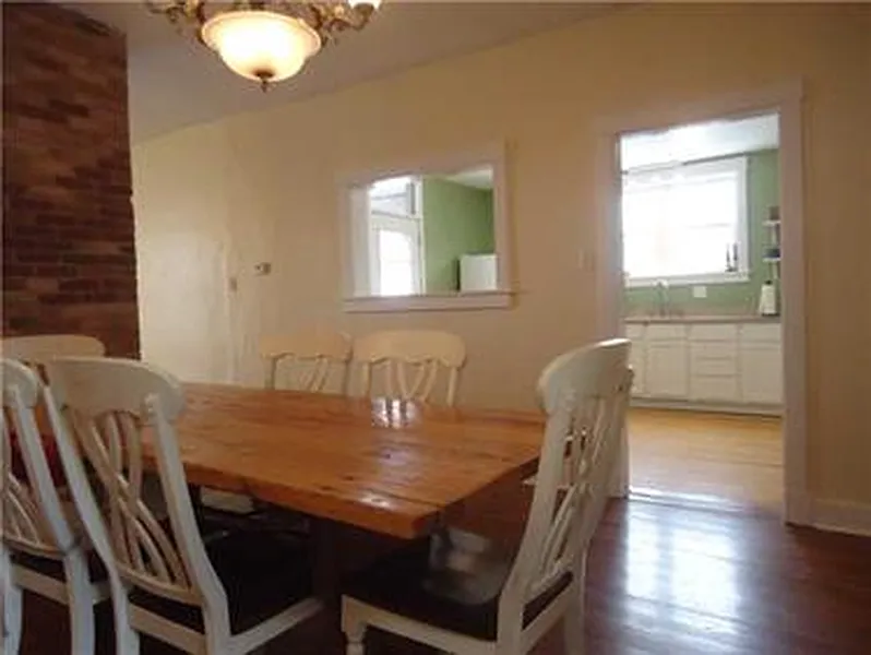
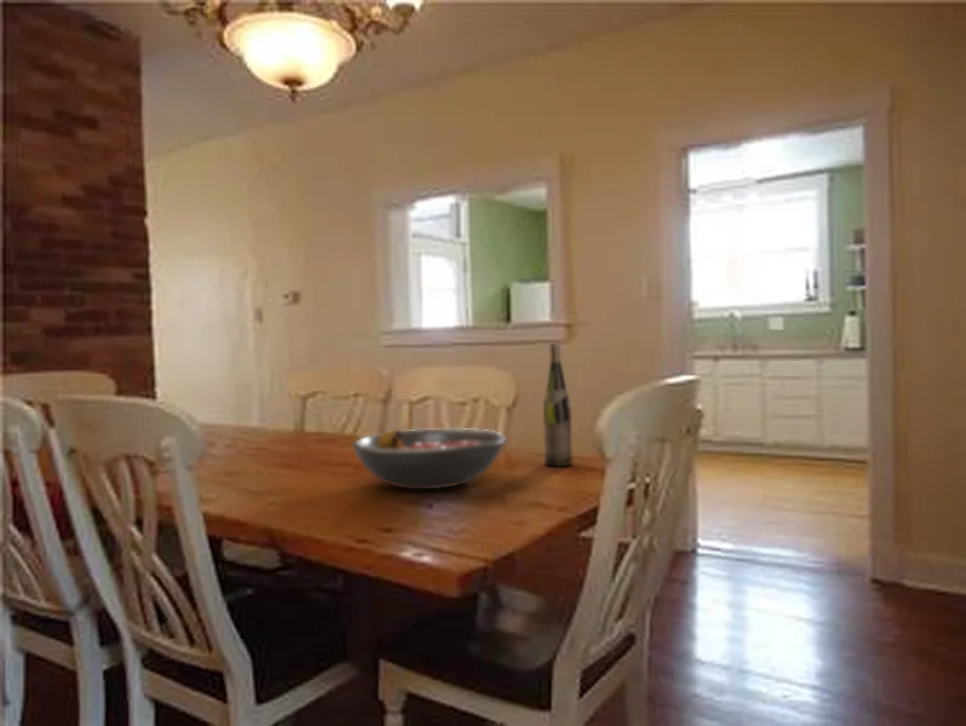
+ fruit bowl [350,427,508,490]
+ wine bottle [542,342,574,467]
